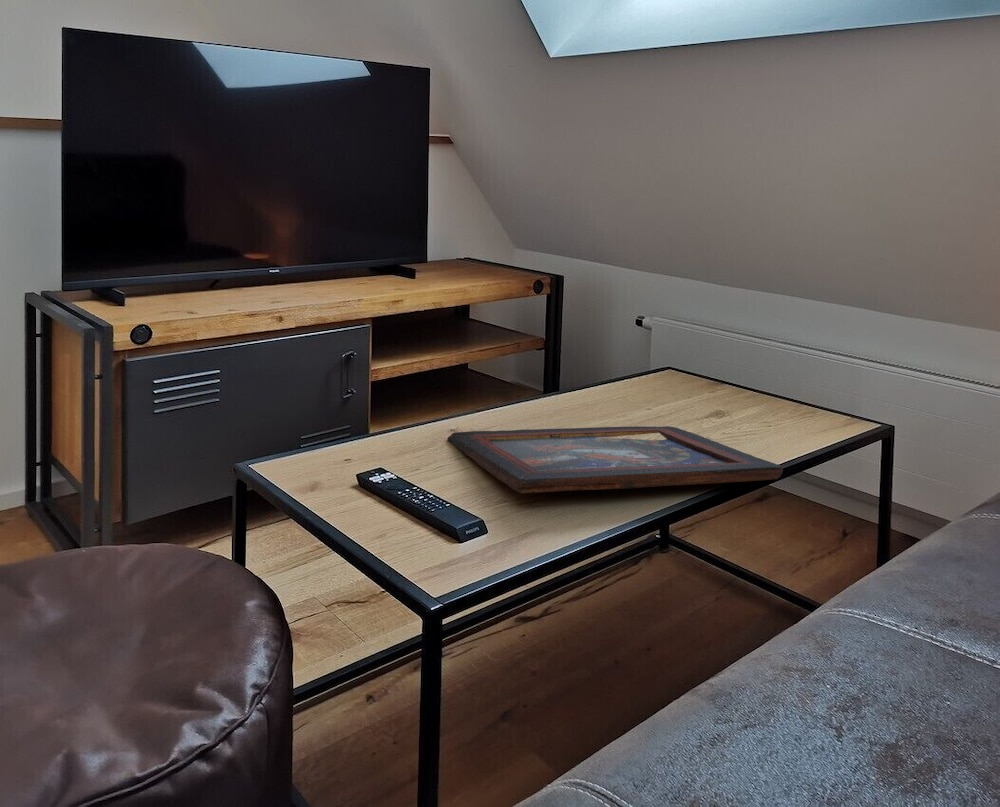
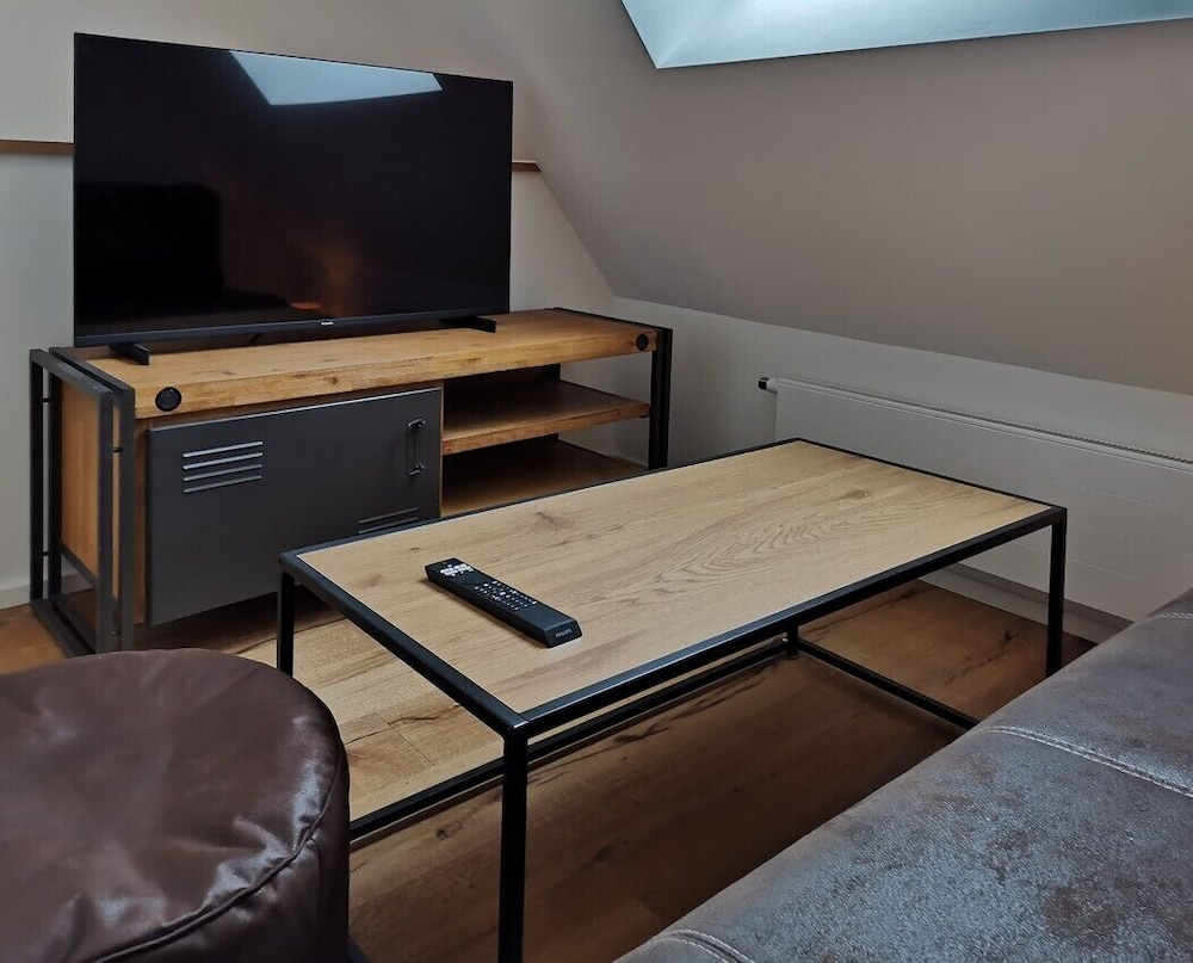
- decorative tray [446,425,784,494]
